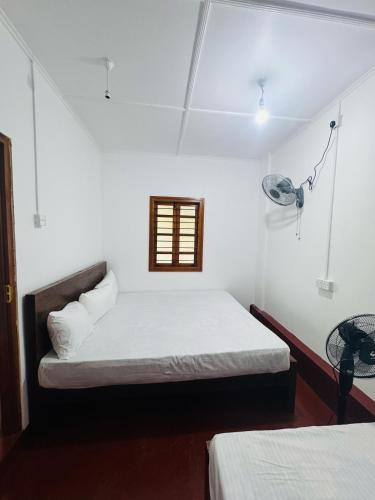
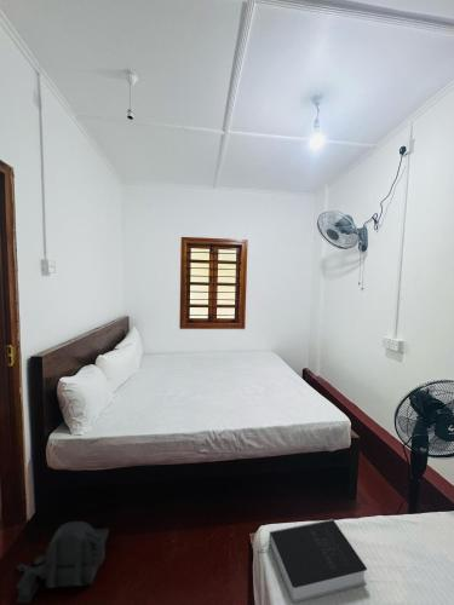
+ book [257,518,368,604]
+ backpack [15,520,110,605]
